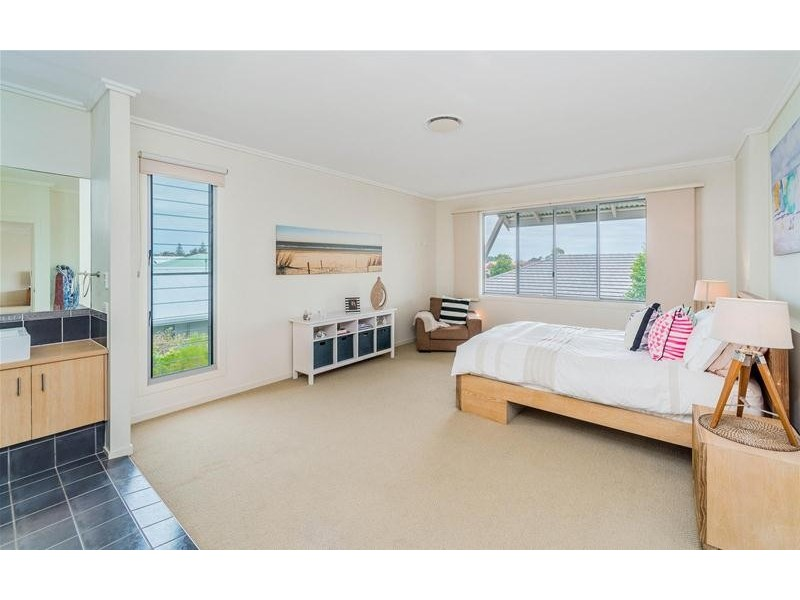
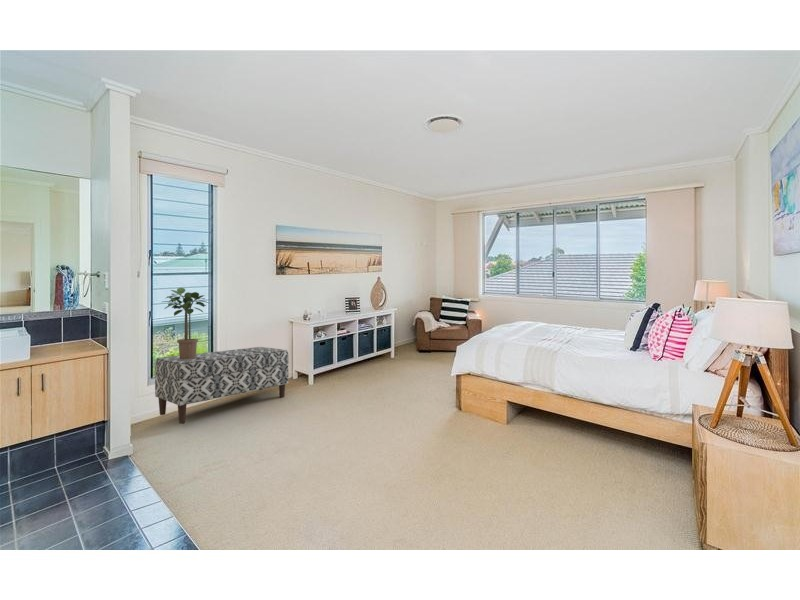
+ potted plant [162,287,210,359]
+ bench [154,346,290,425]
